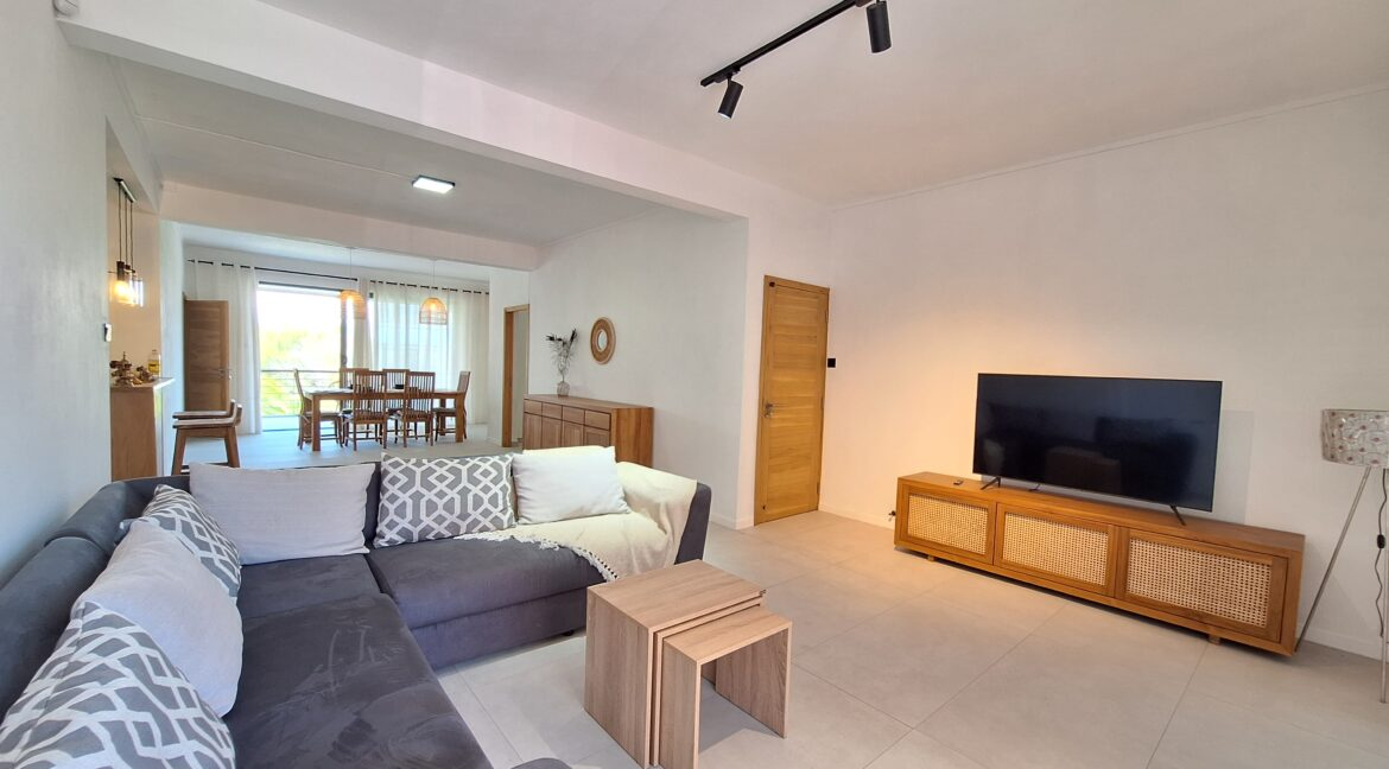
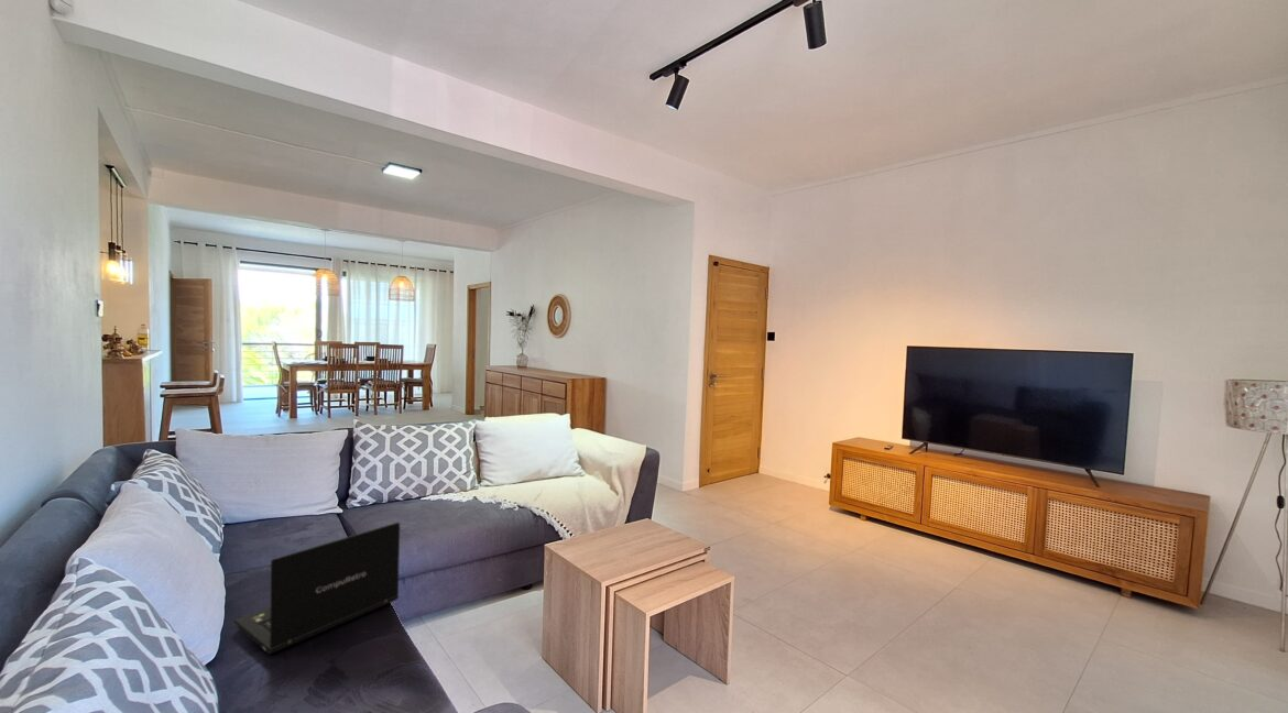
+ laptop [233,522,401,656]
